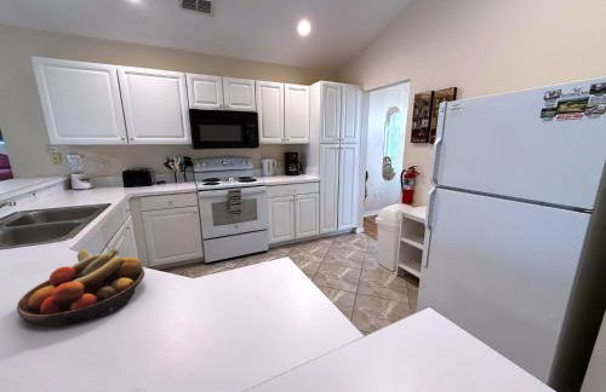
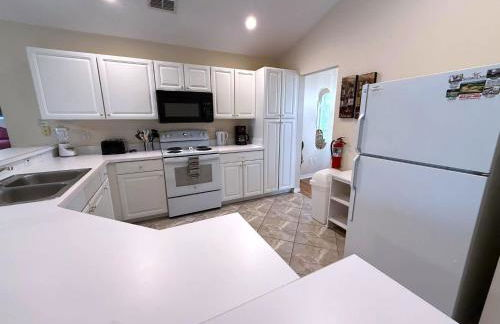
- fruit bowl [16,248,145,329]
